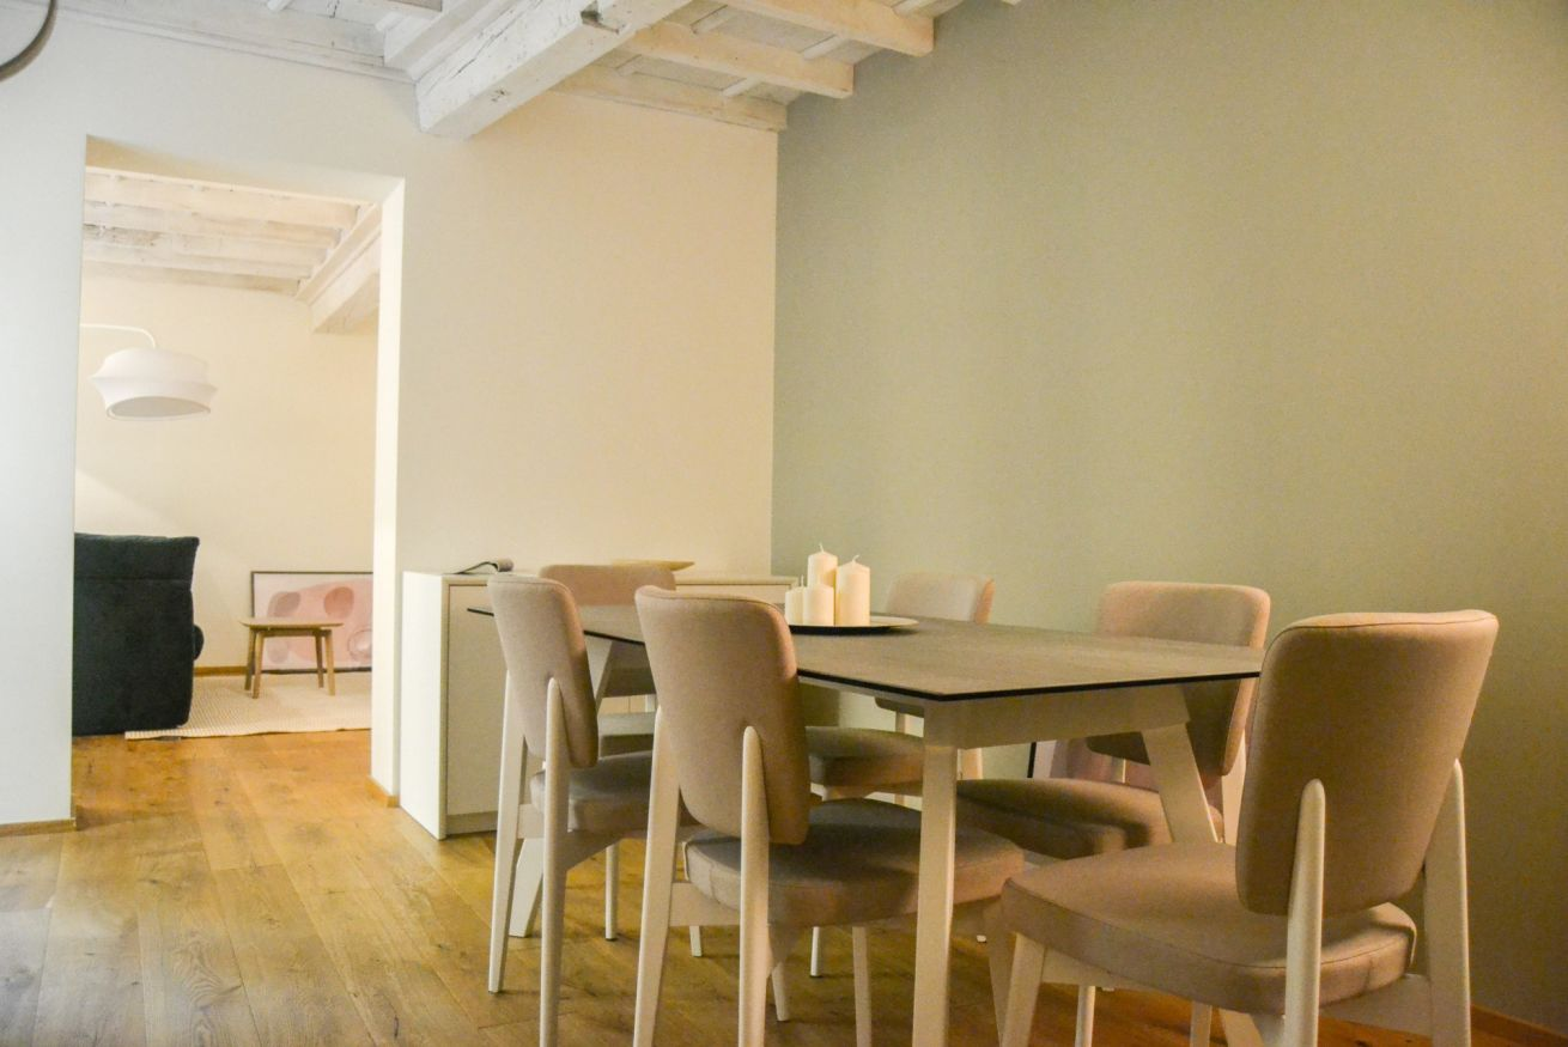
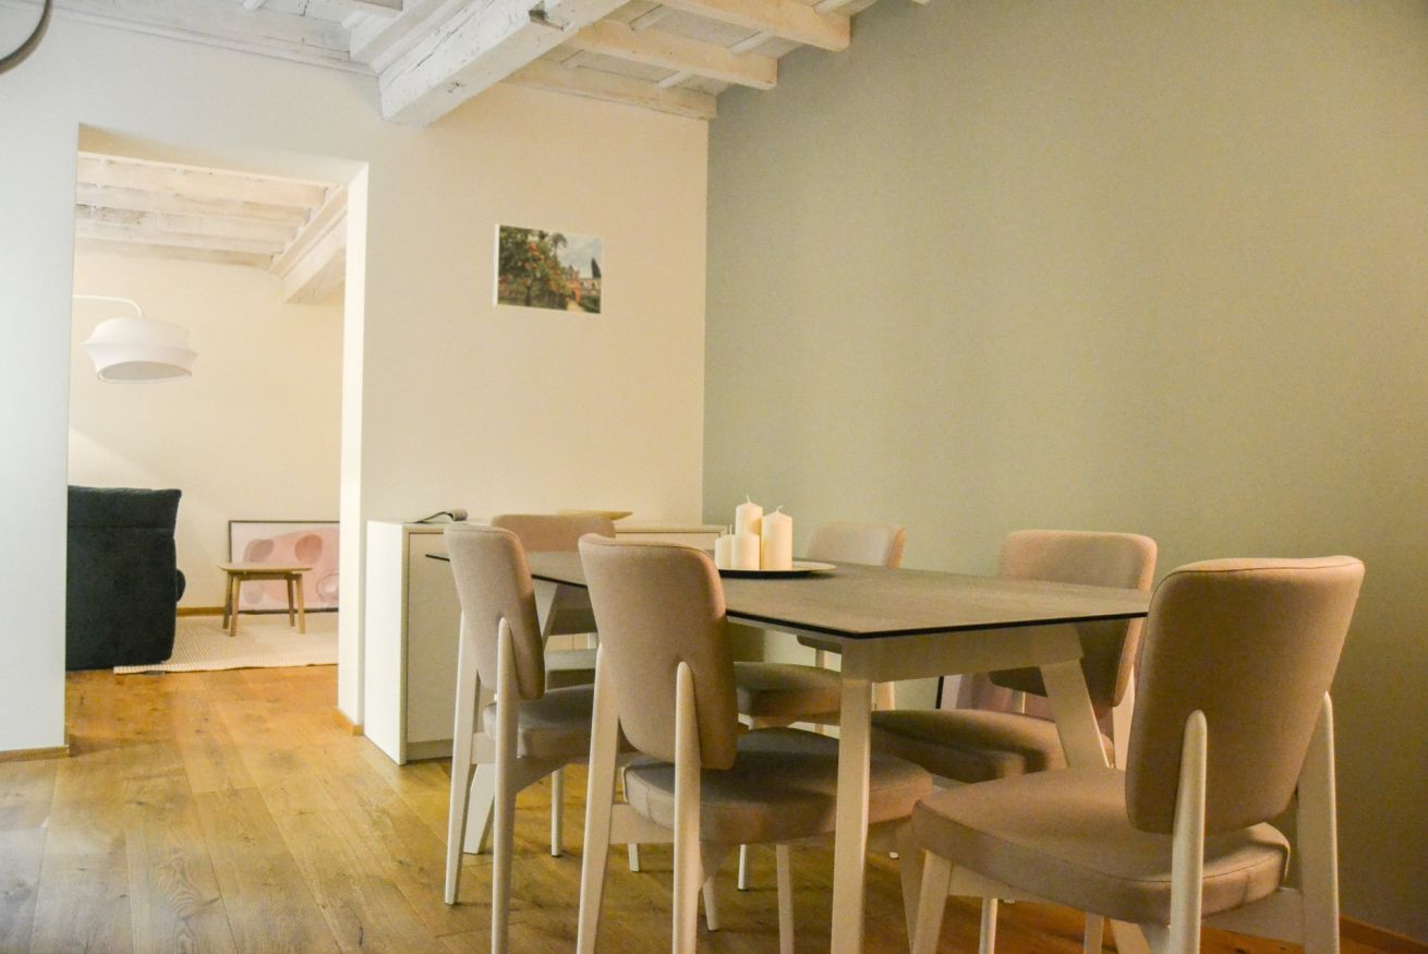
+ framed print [493,222,605,317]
